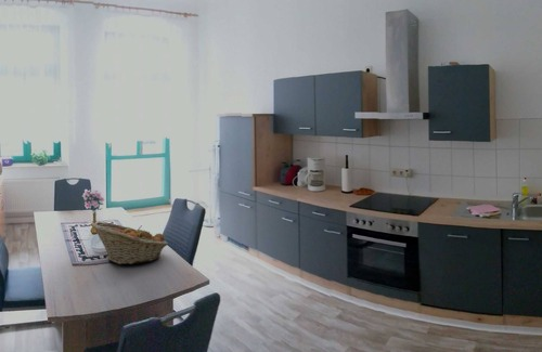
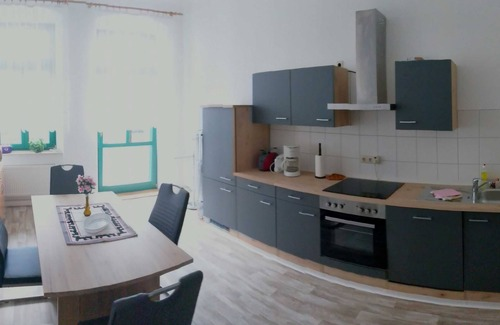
- fruit basket [91,221,169,265]
